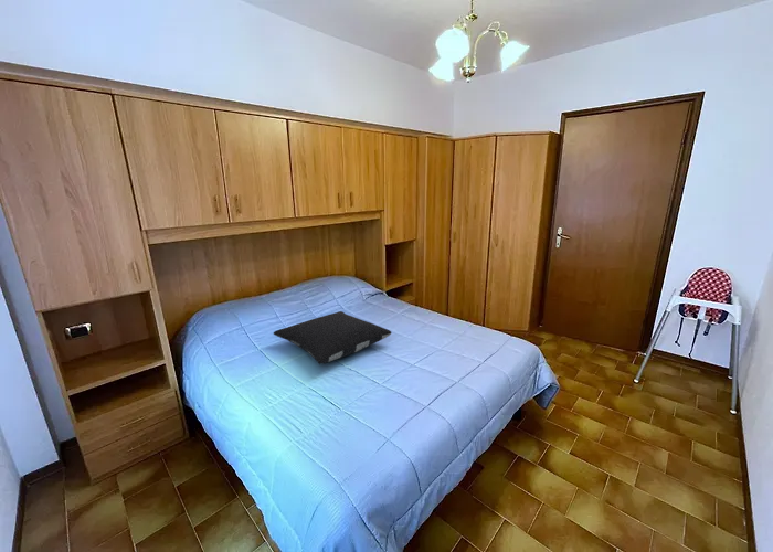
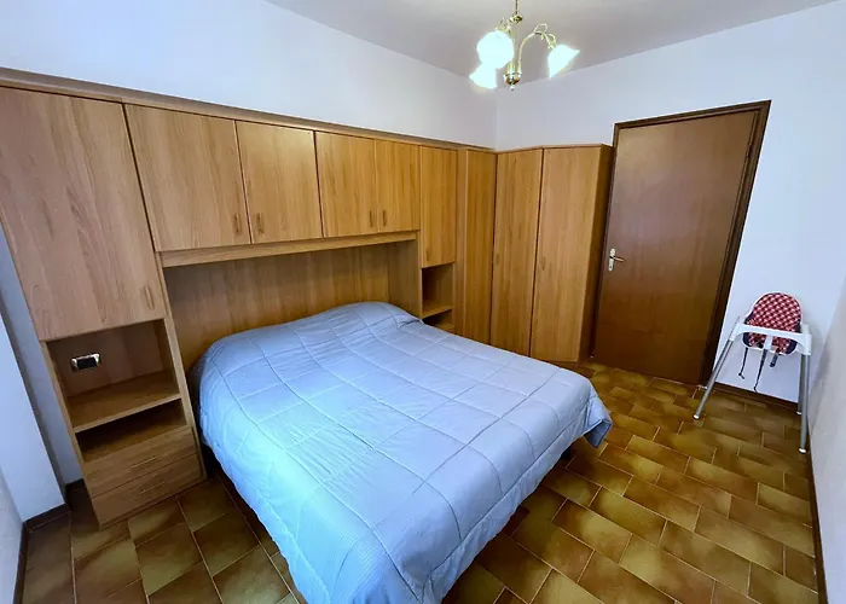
- pillow [273,310,393,364]
